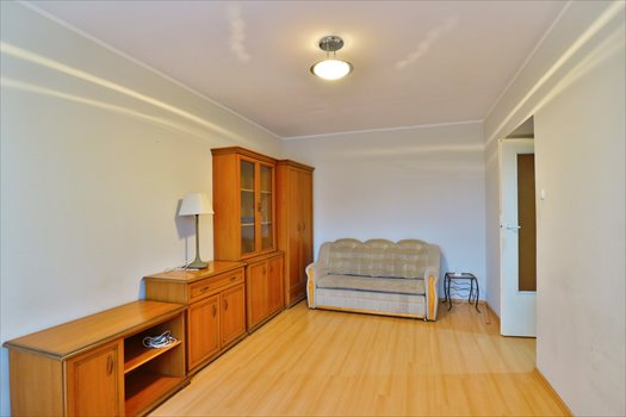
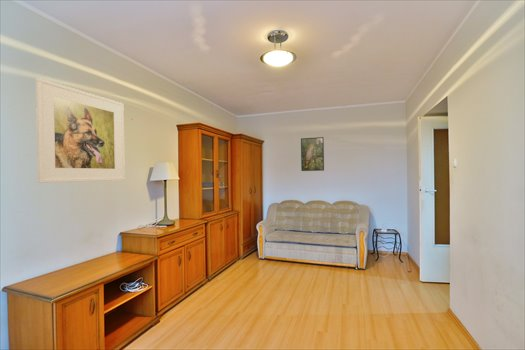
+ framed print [35,77,126,184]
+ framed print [300,136,325,172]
